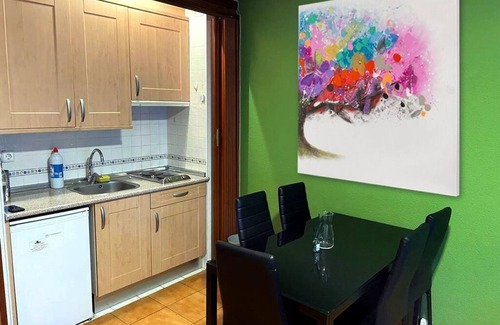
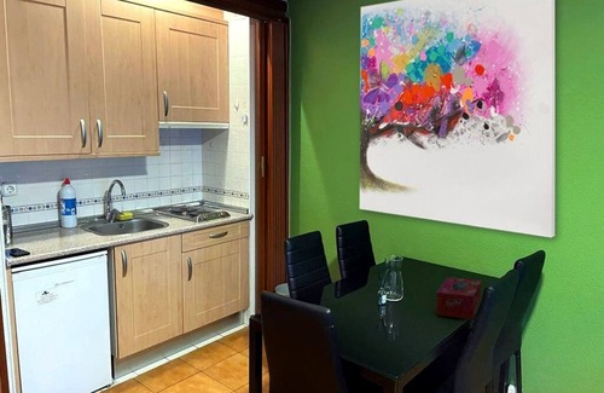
+ tissue box [435,276,482,320]
